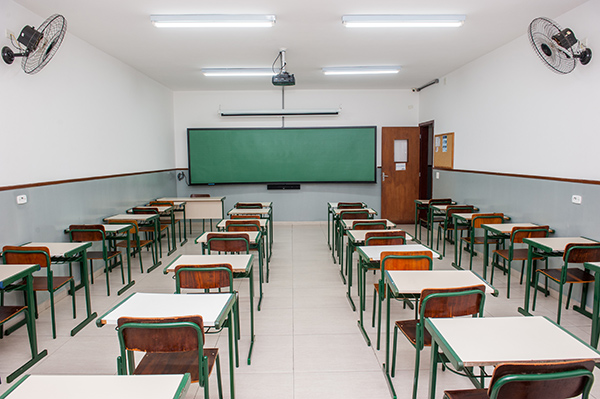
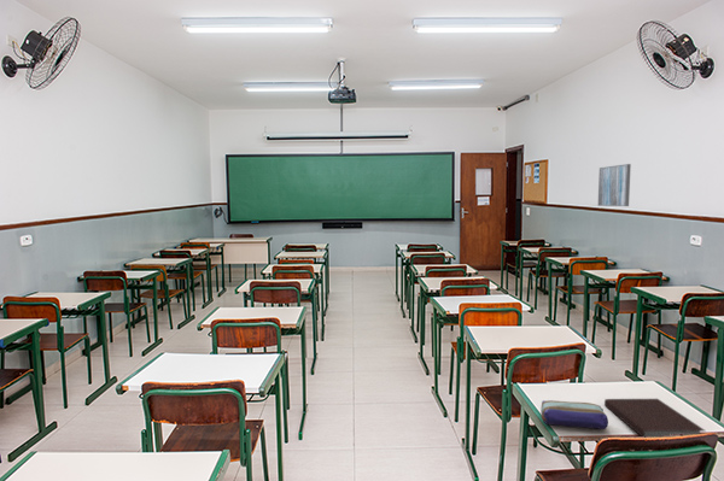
+ wall art [597,163,632,207]
+ pencil case [539,399,609,430]
+ notebook [603,398,706,439]
